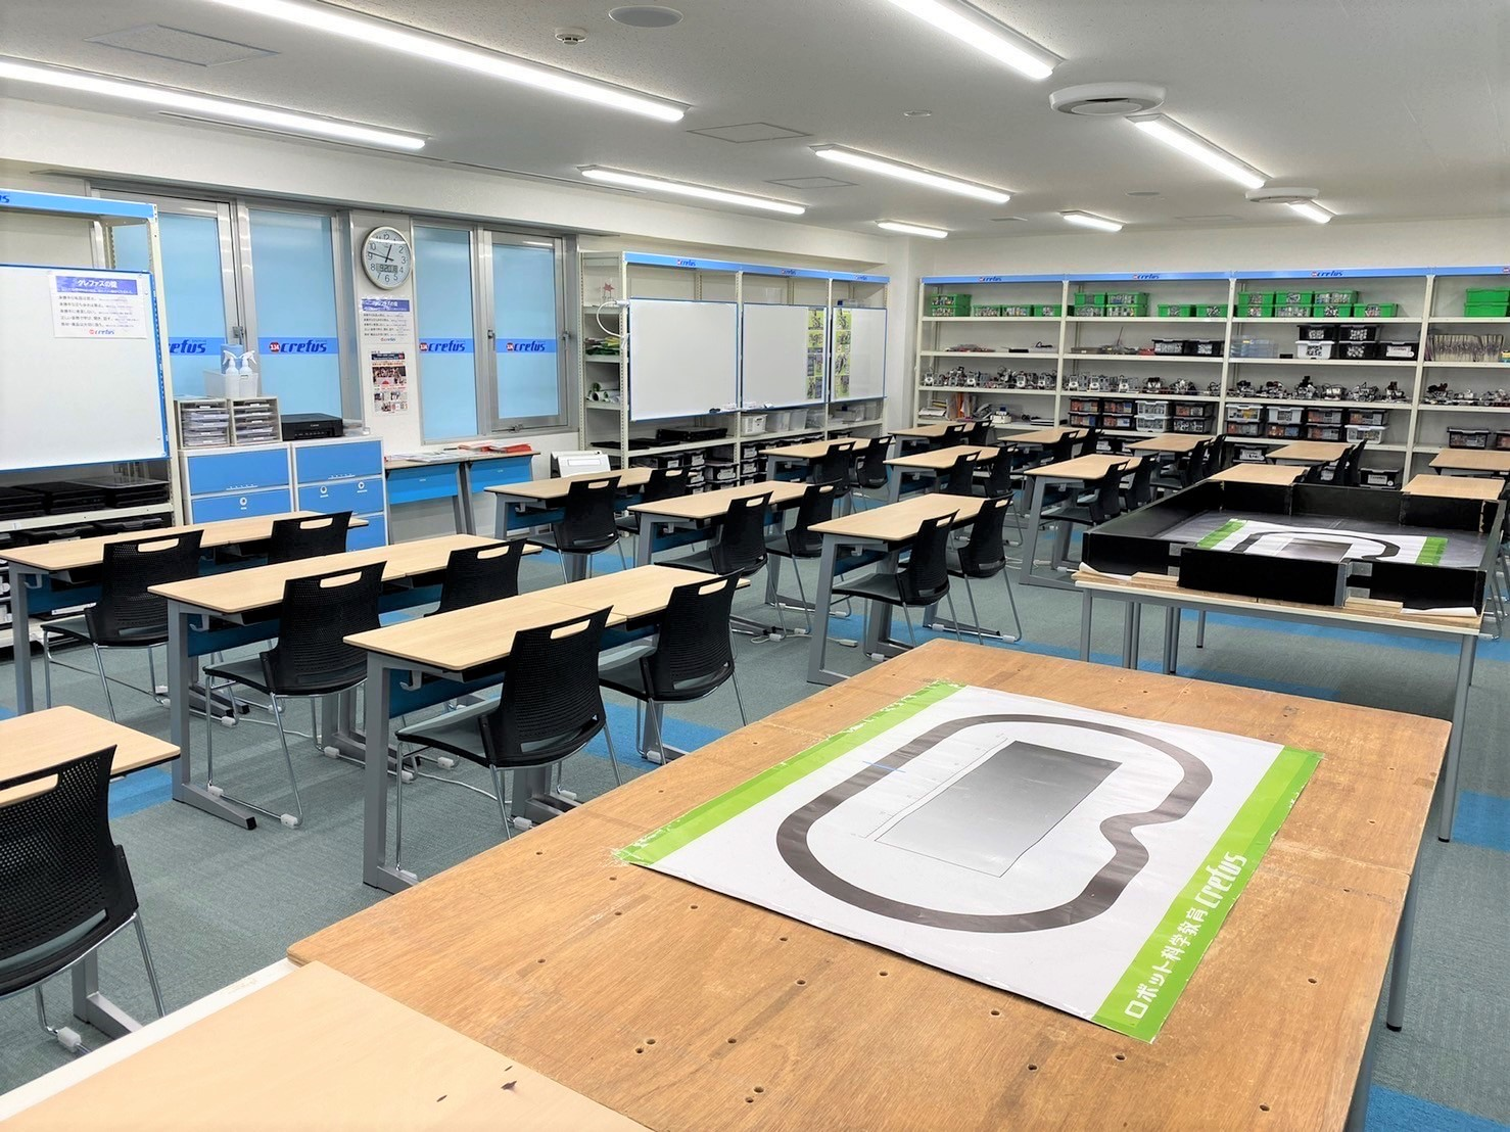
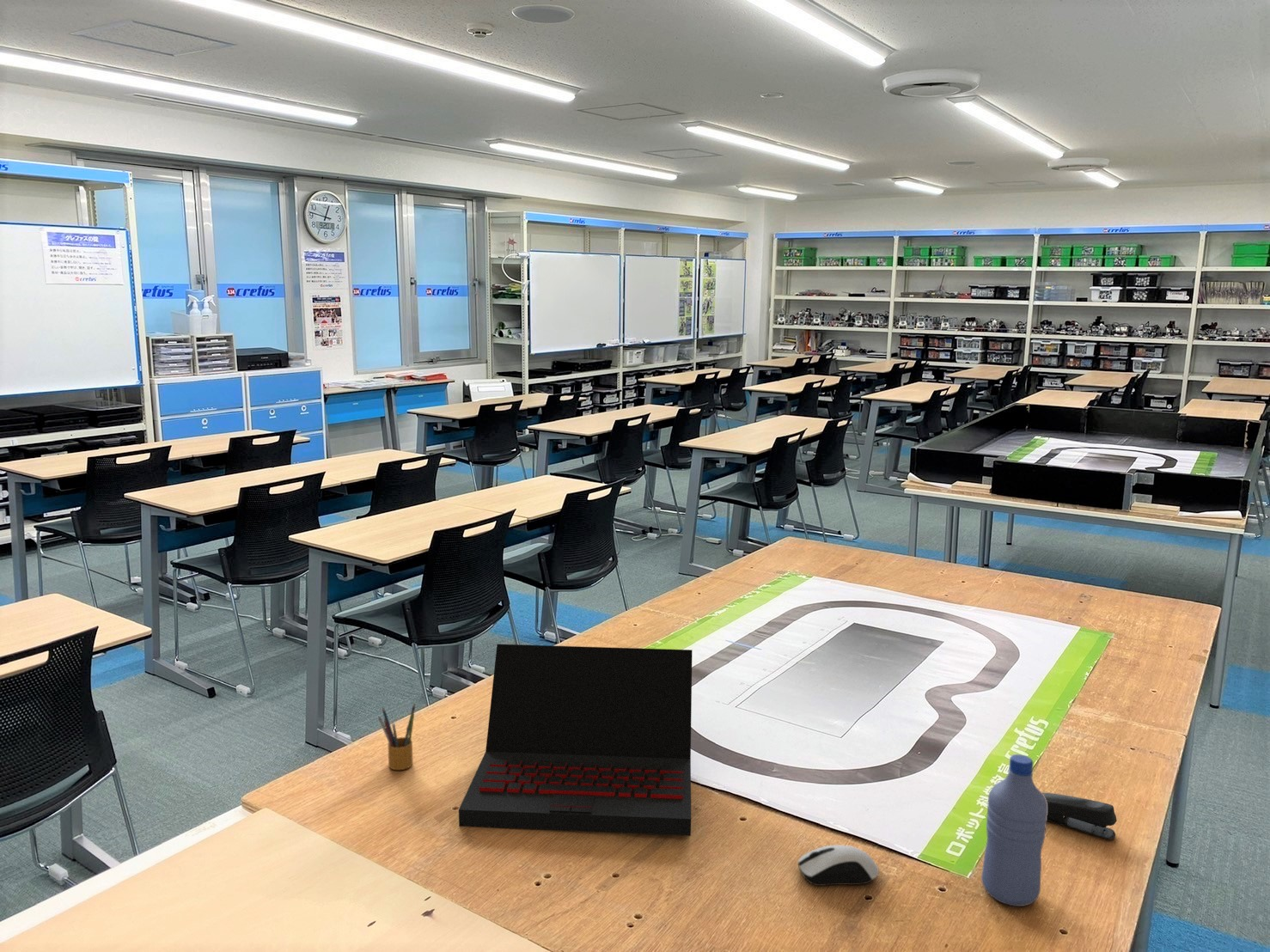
+ pencil box [378,702,416,771]
+ laptop [458,644,693,837]
+ computer mouse [797,845,880,887]
+ stapler [1041,791,1118,840]
+ water bottle [980,754,1047,907]
